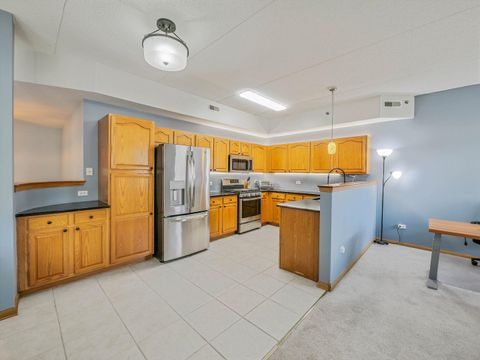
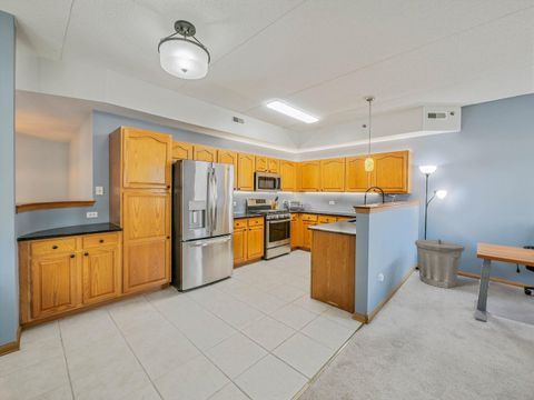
+ trash can [414,238,466,289]
